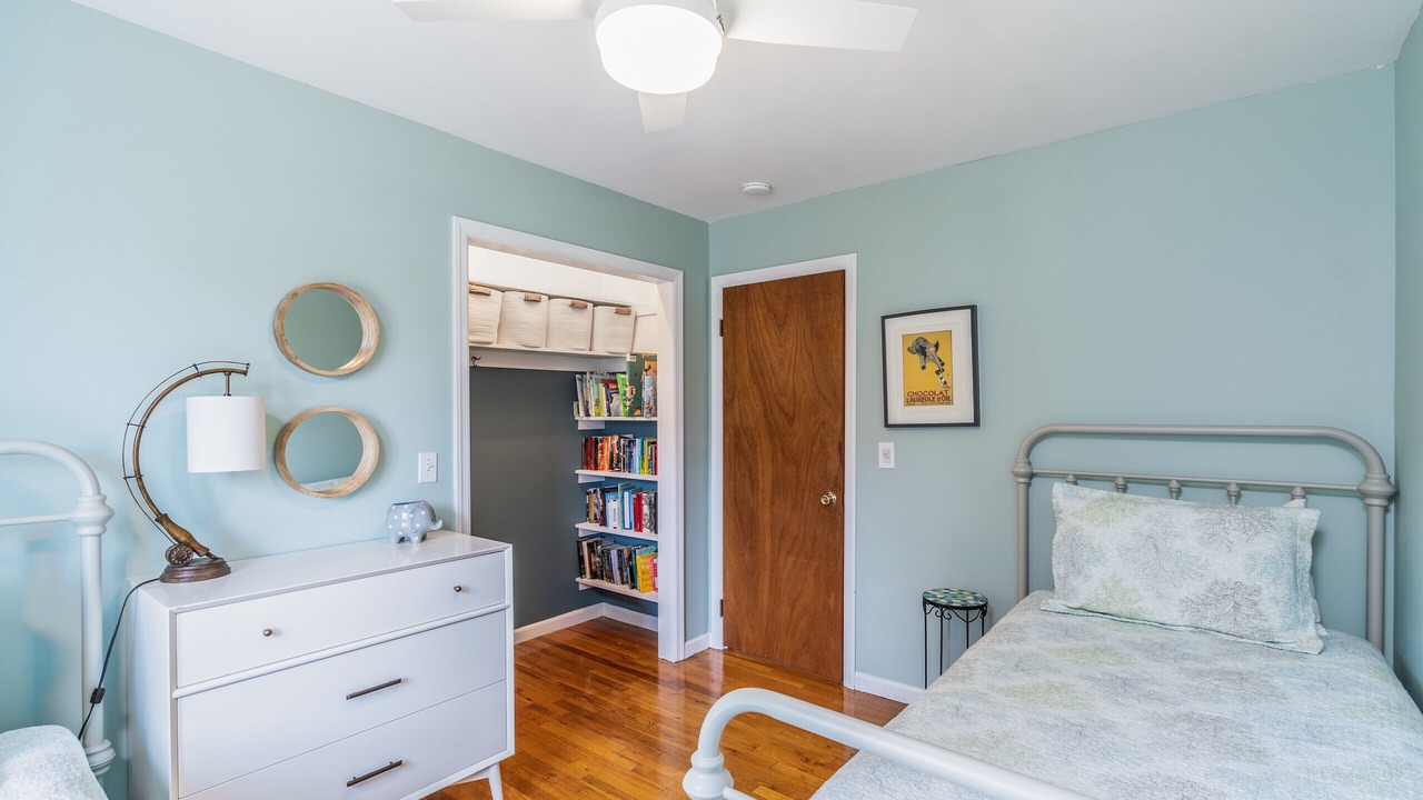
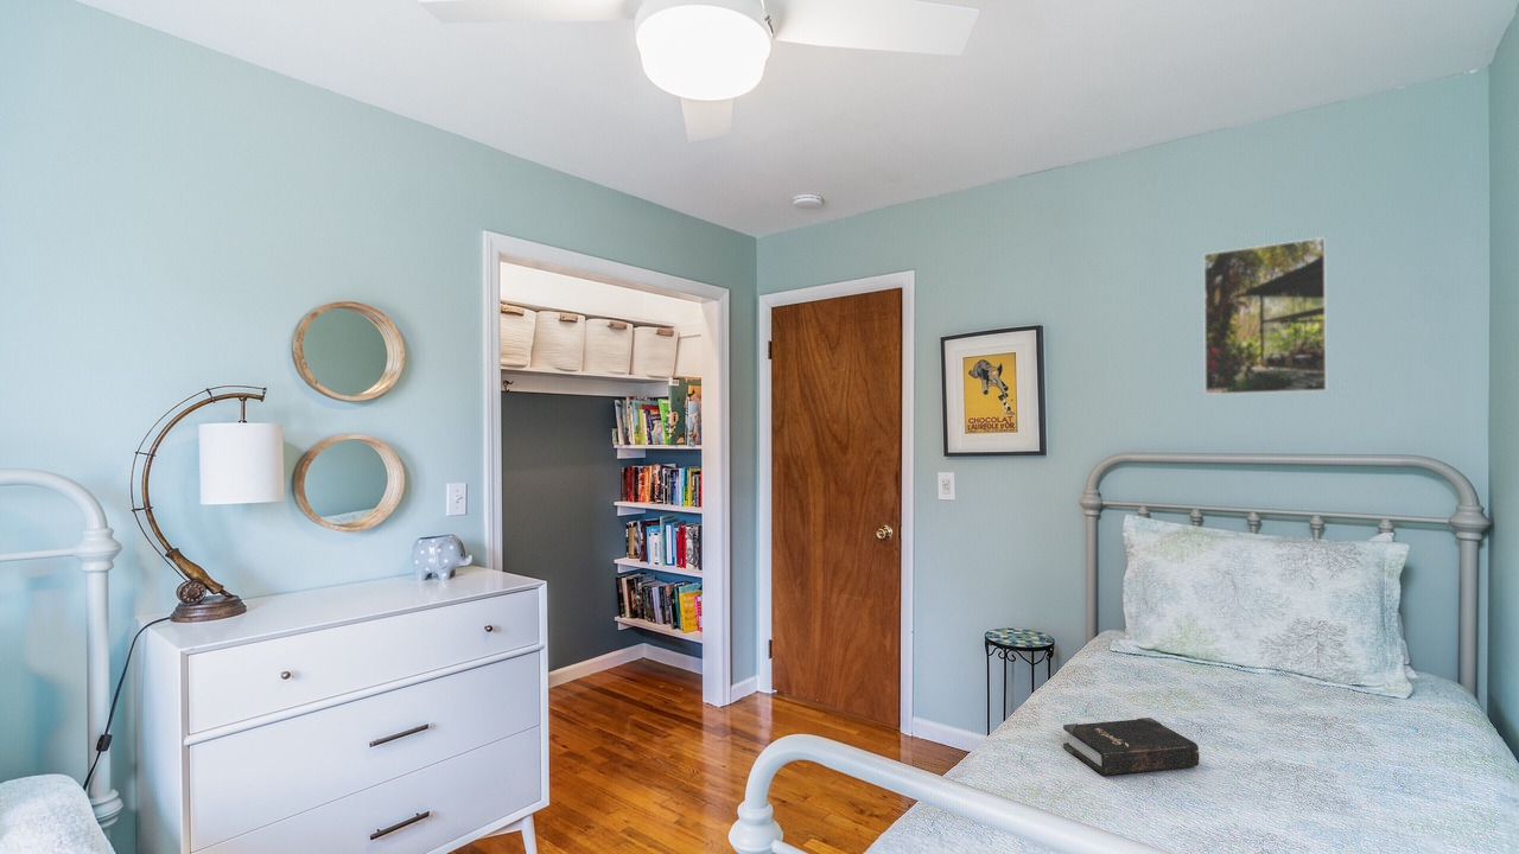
+ hardback book [1062,716,1201,776]
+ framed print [1202,236,1329,396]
